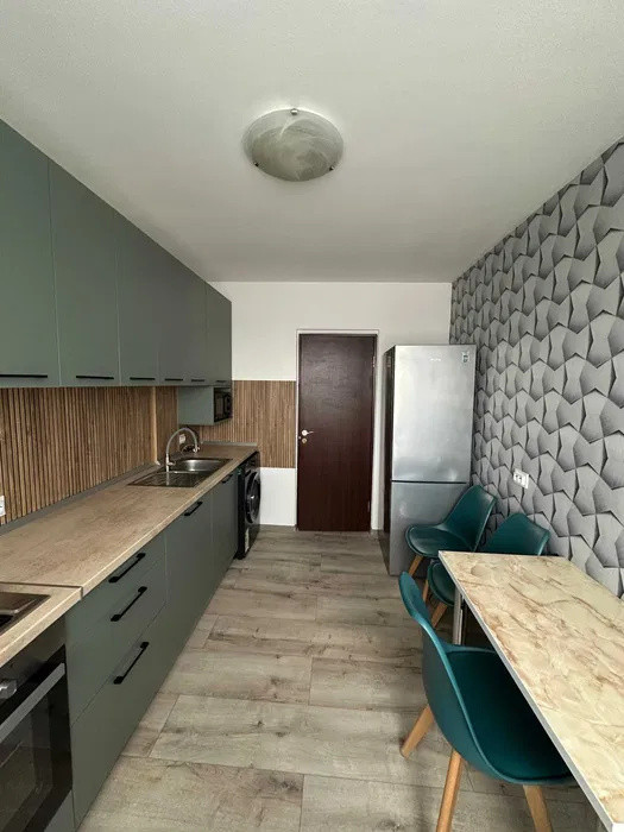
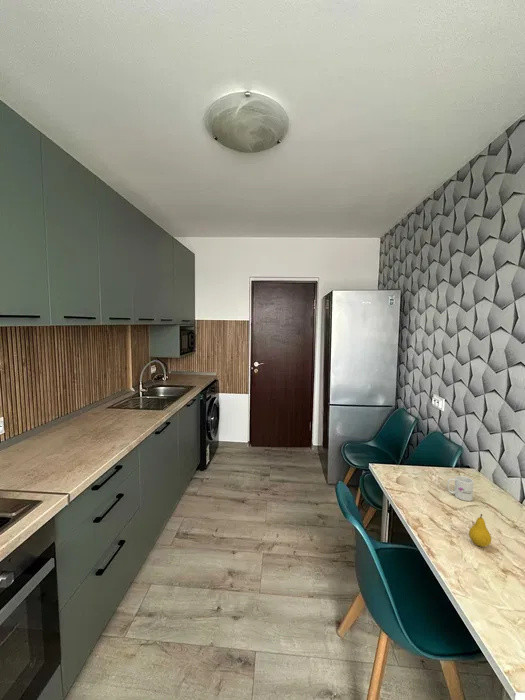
+ fruit [468,513,492,548]
+ mug [446,475,474,502]
